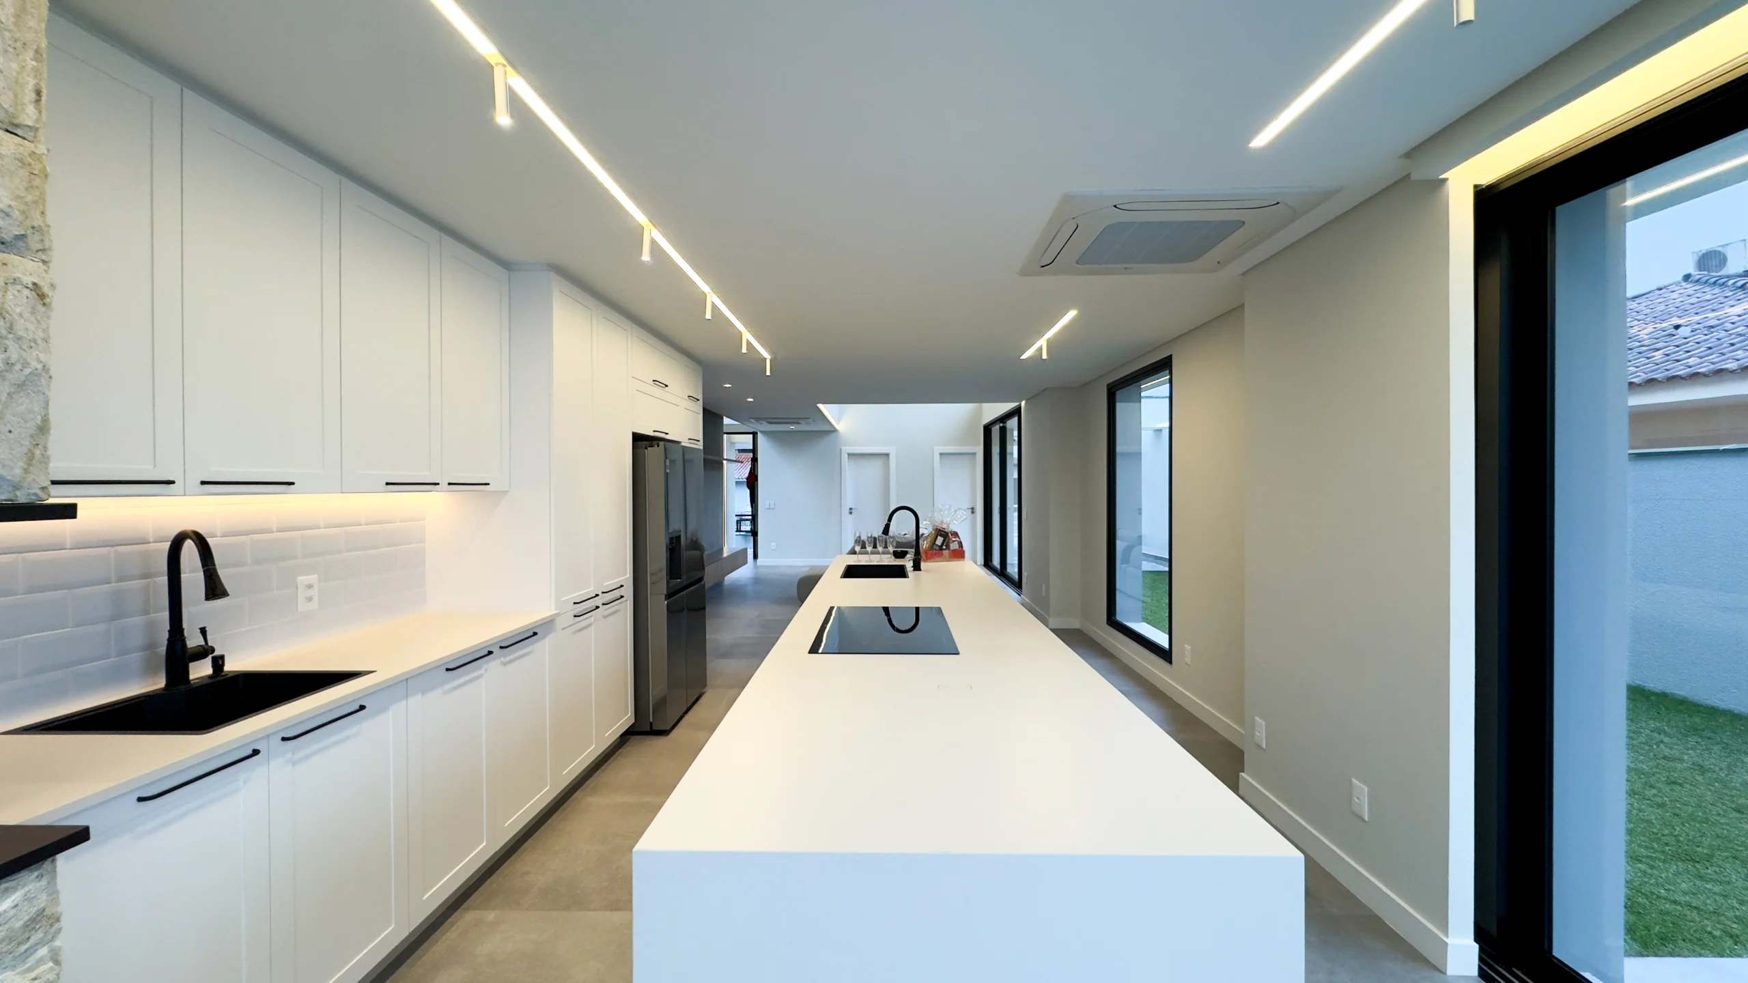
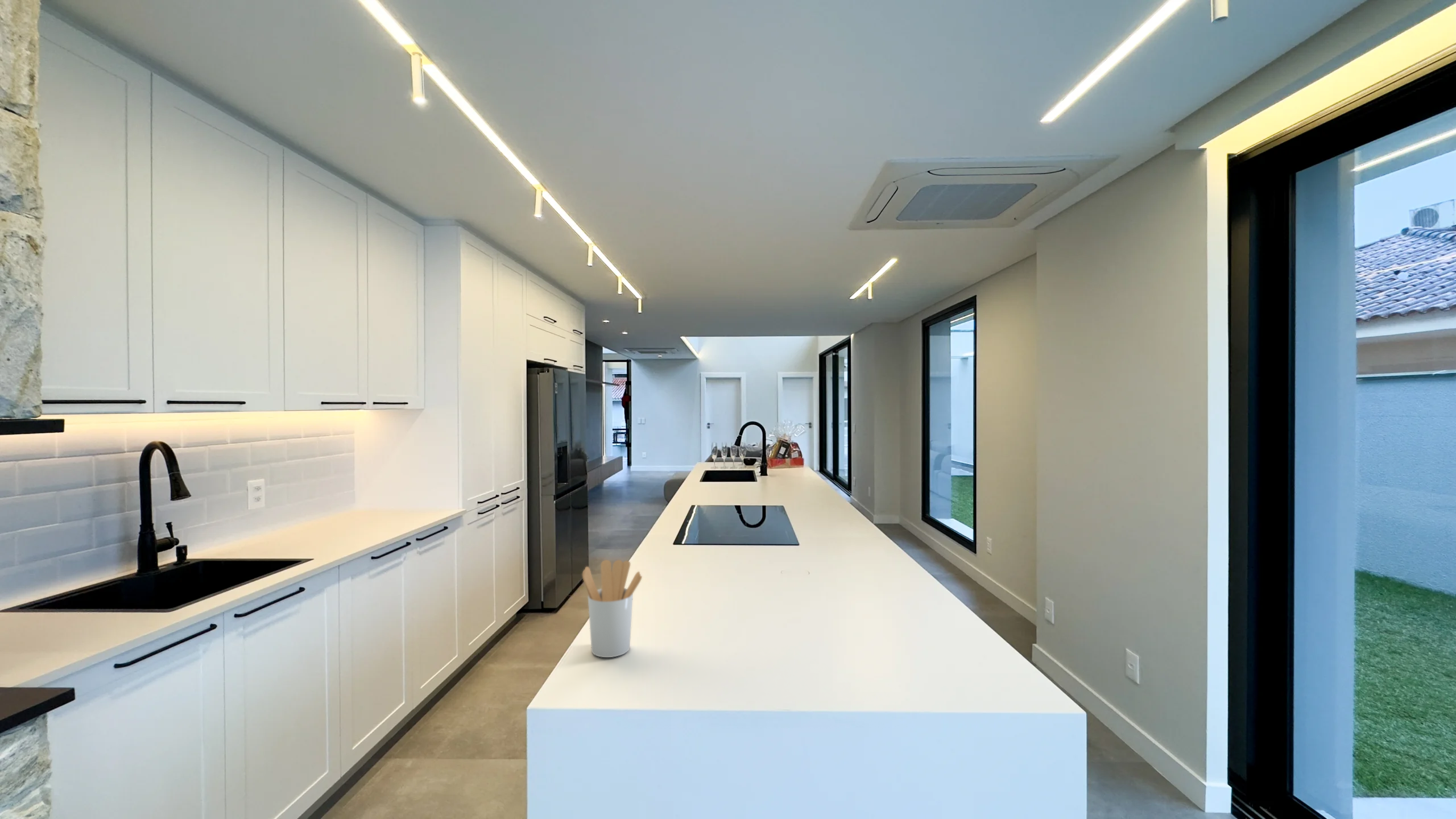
+ utensil holder [582,559,643,658]
